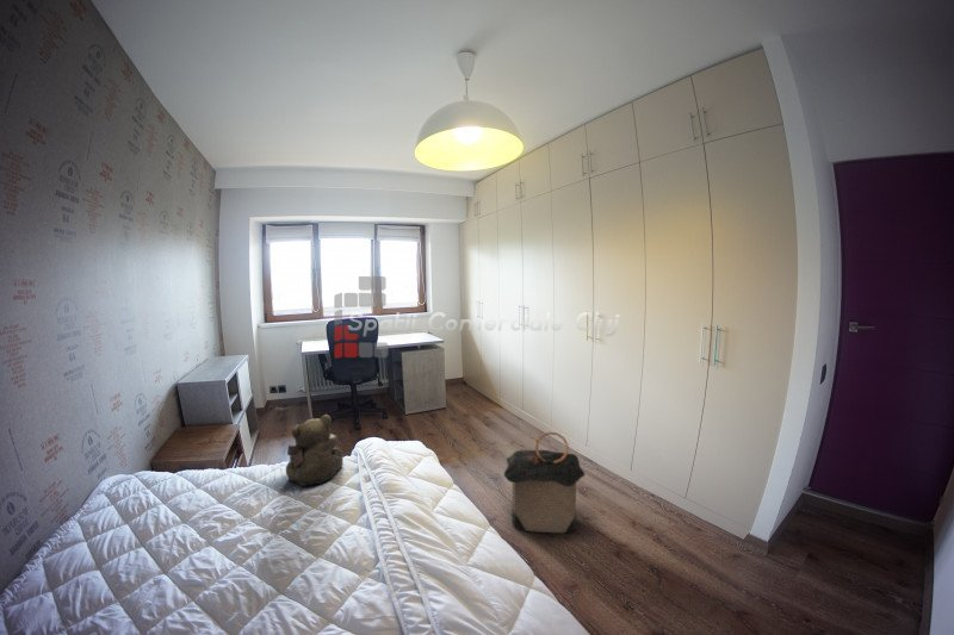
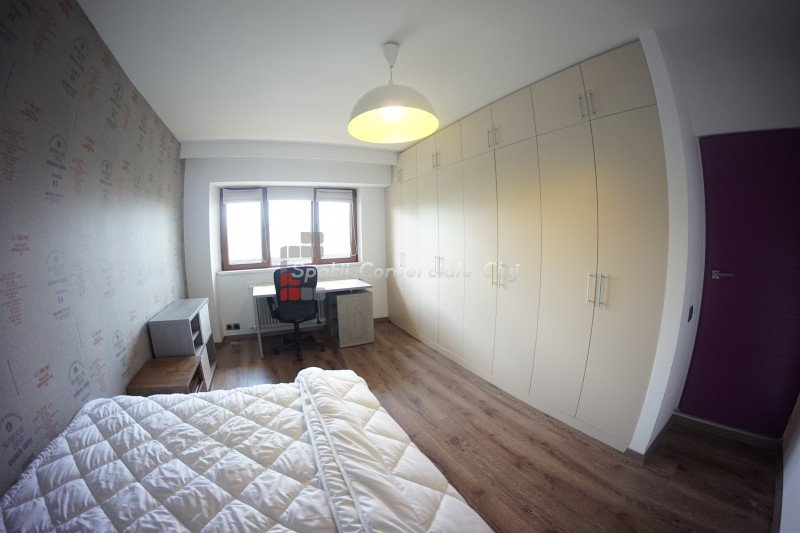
- teddy bear [285,413,343,487]
- laundry hamper [503,431,586,534]
